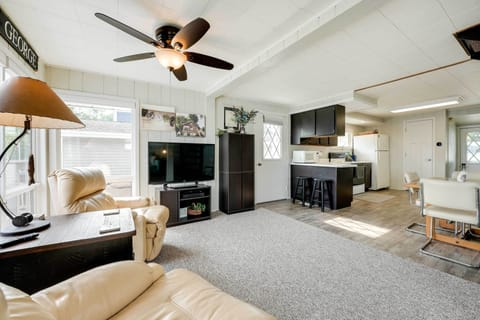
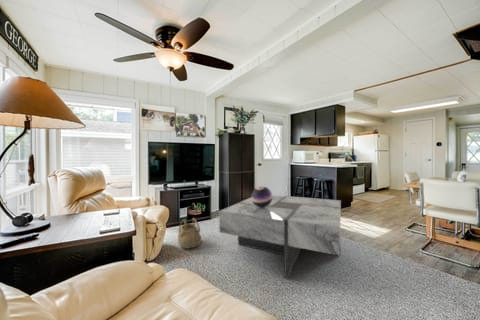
+ decorative sphere [250,185,273,207]
+ basket [177,217,202,250]
+ coffee table [218,194,342,279]
